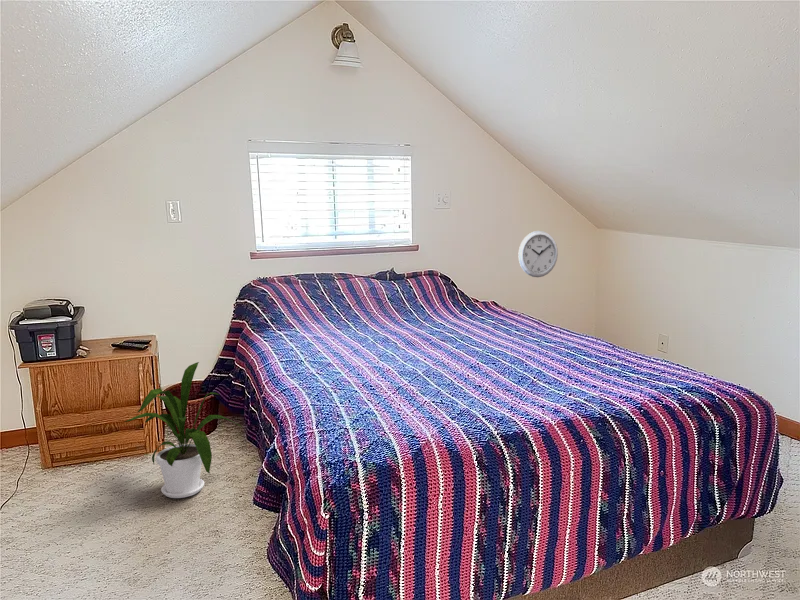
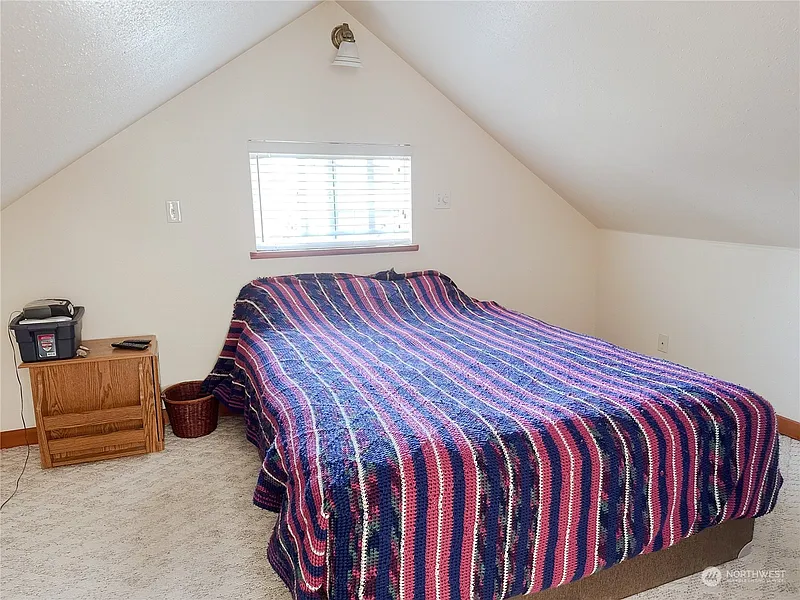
- house plant [123,361,243,499]
- wall clock [517,230,559,278]
